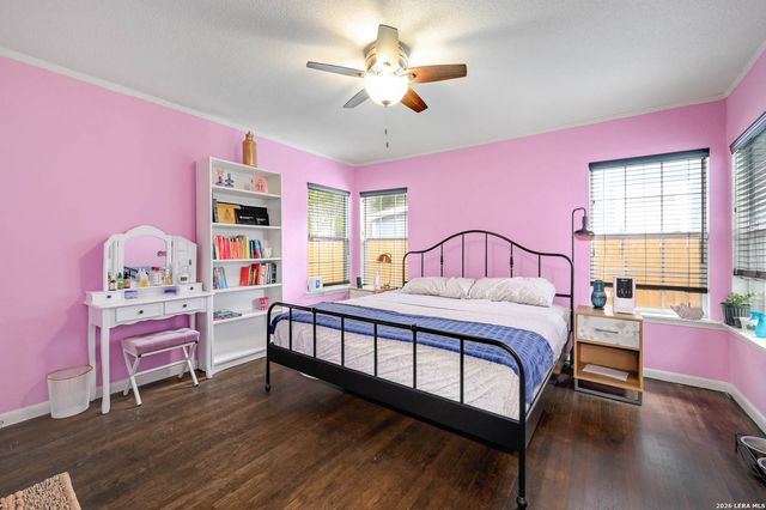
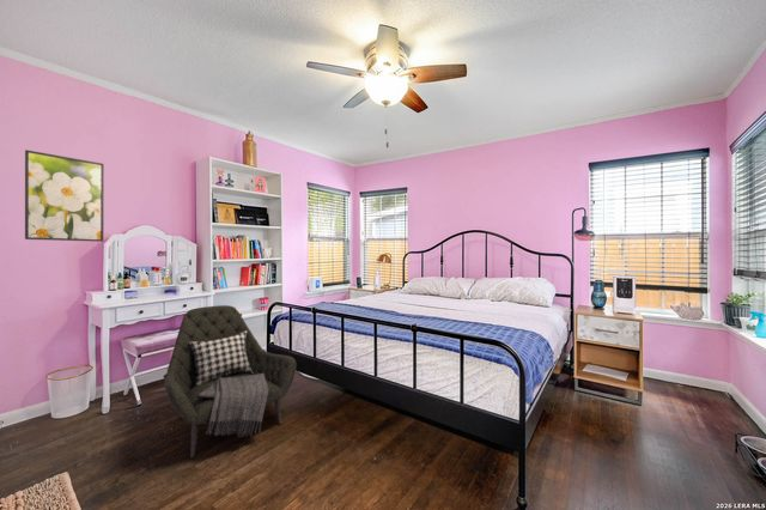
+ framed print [24,150,105,243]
+ armchair [162,304,298,459]
